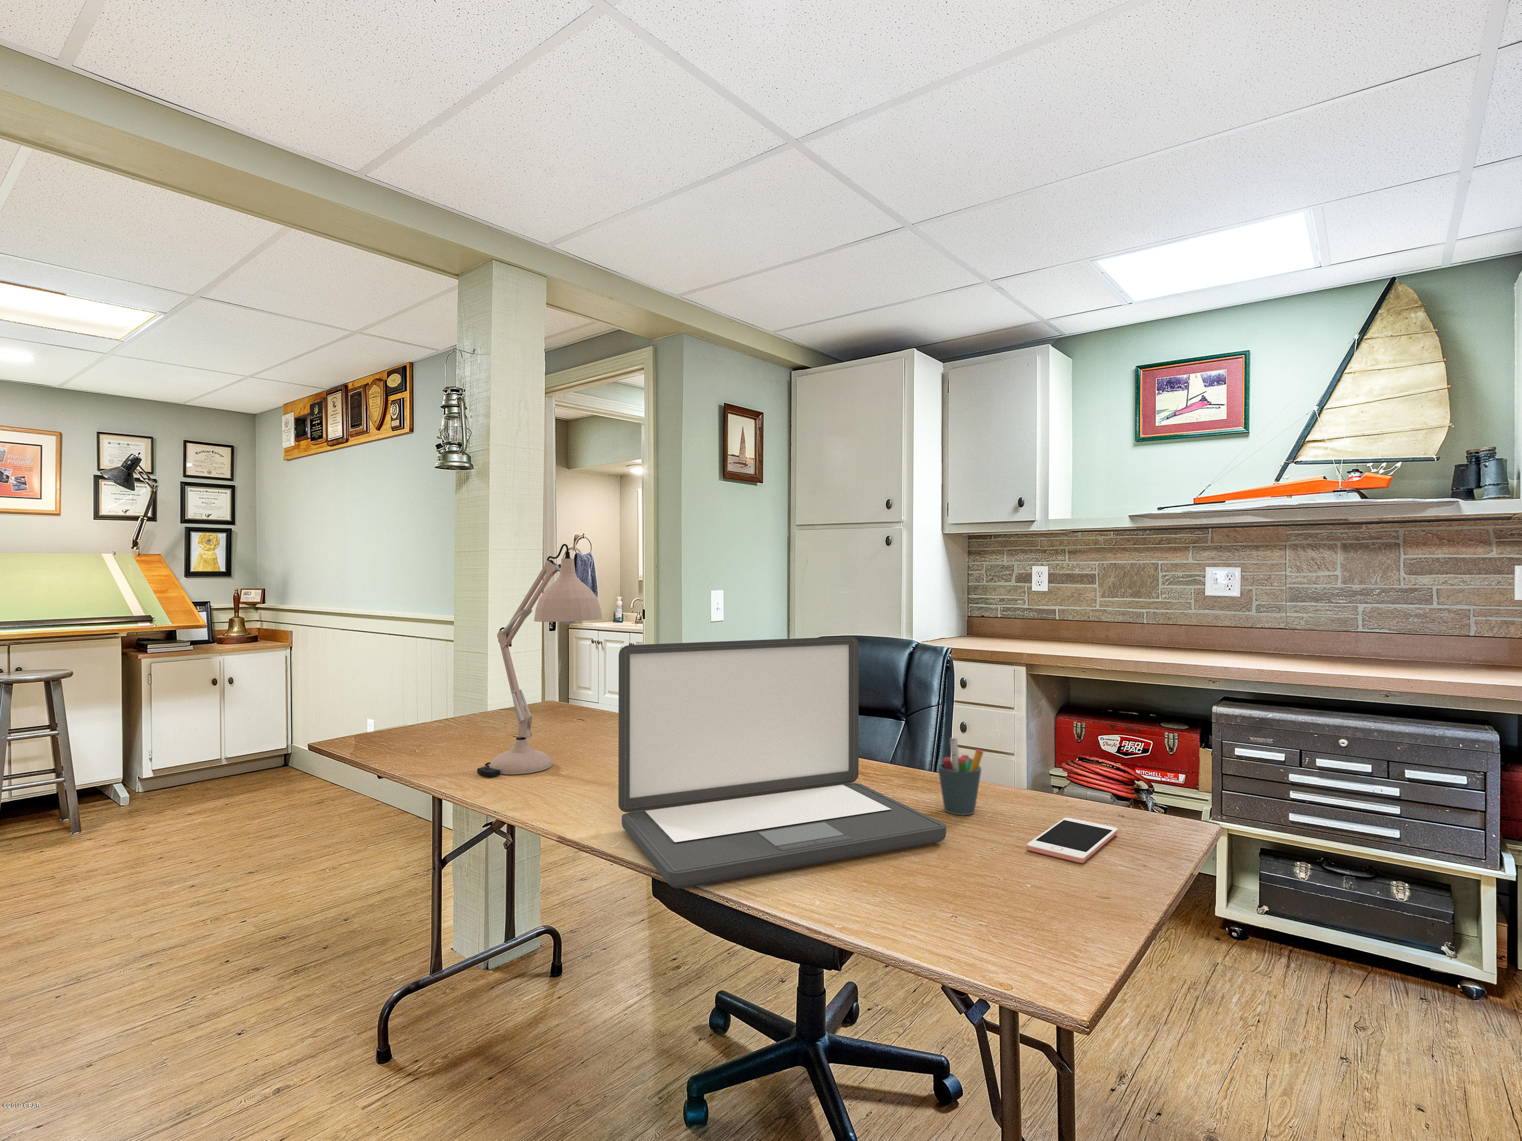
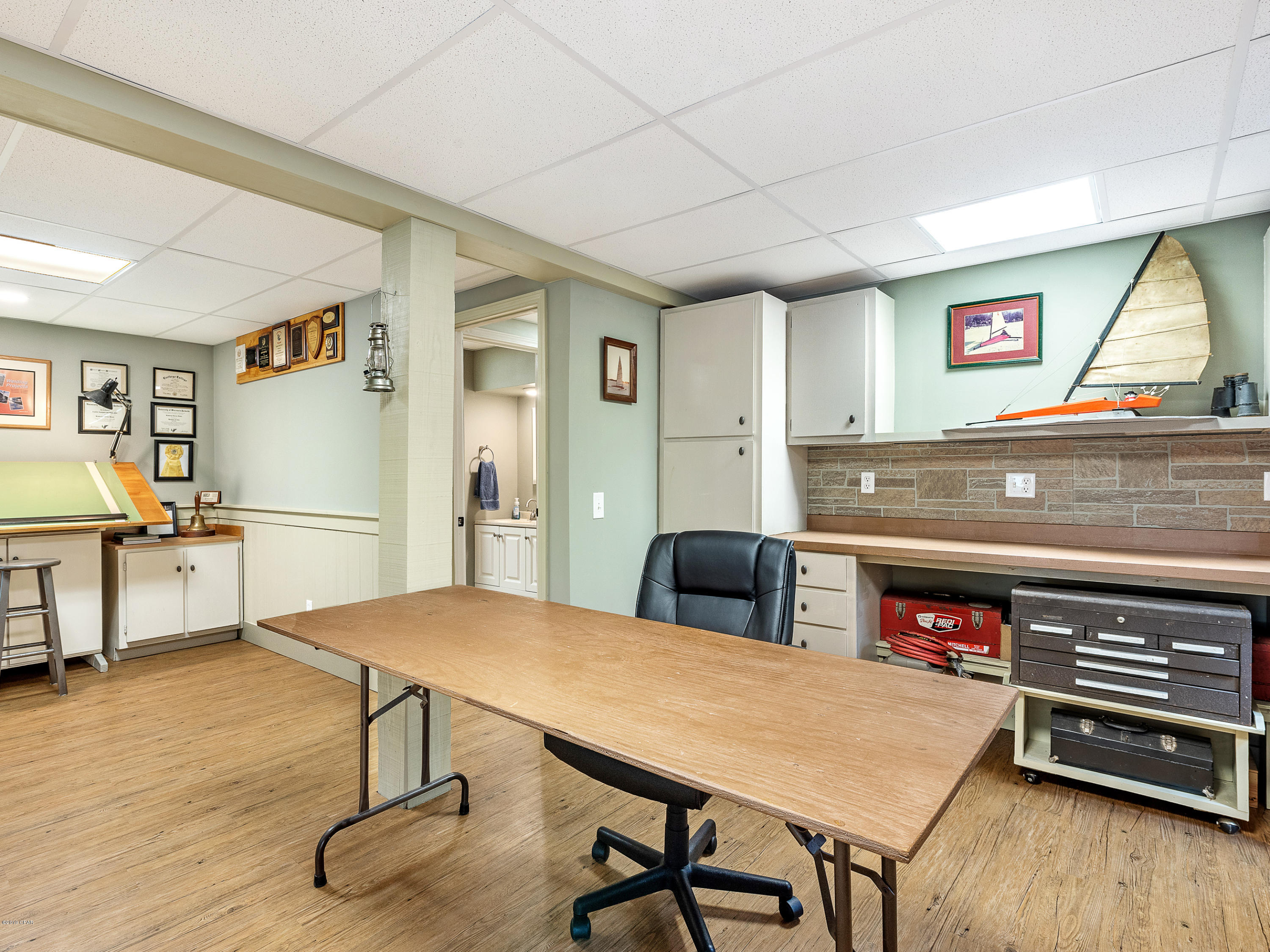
- desk lamp [477,543,603,778]
- cell phone [1026,817,1118,864]
- laptop [618,636,947,889]
- pen holder [937,738,984,815]
